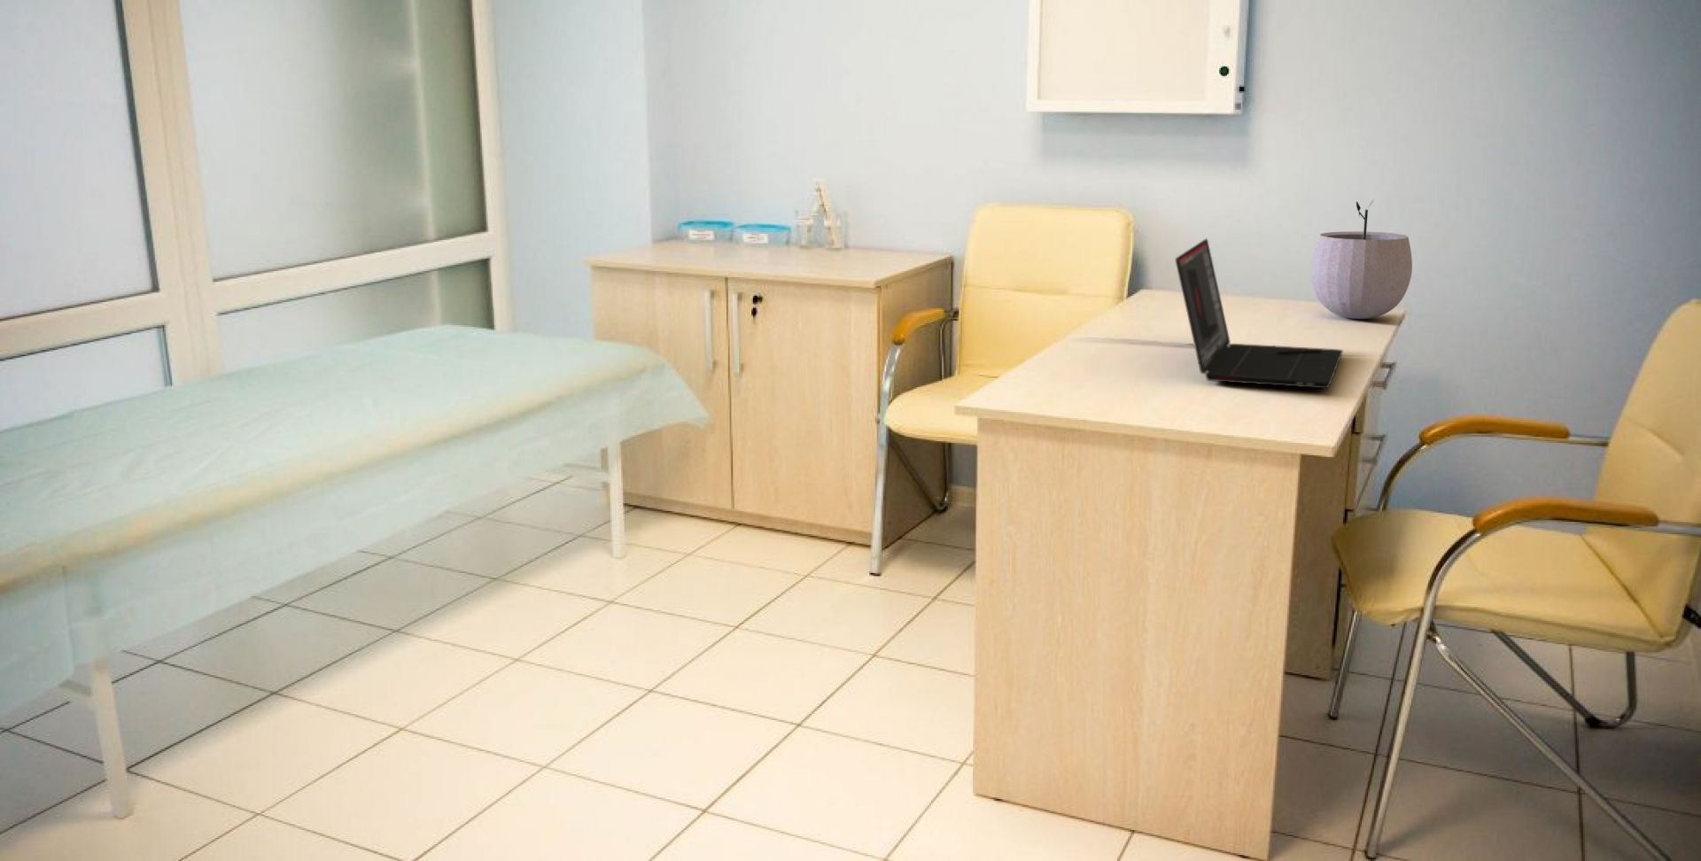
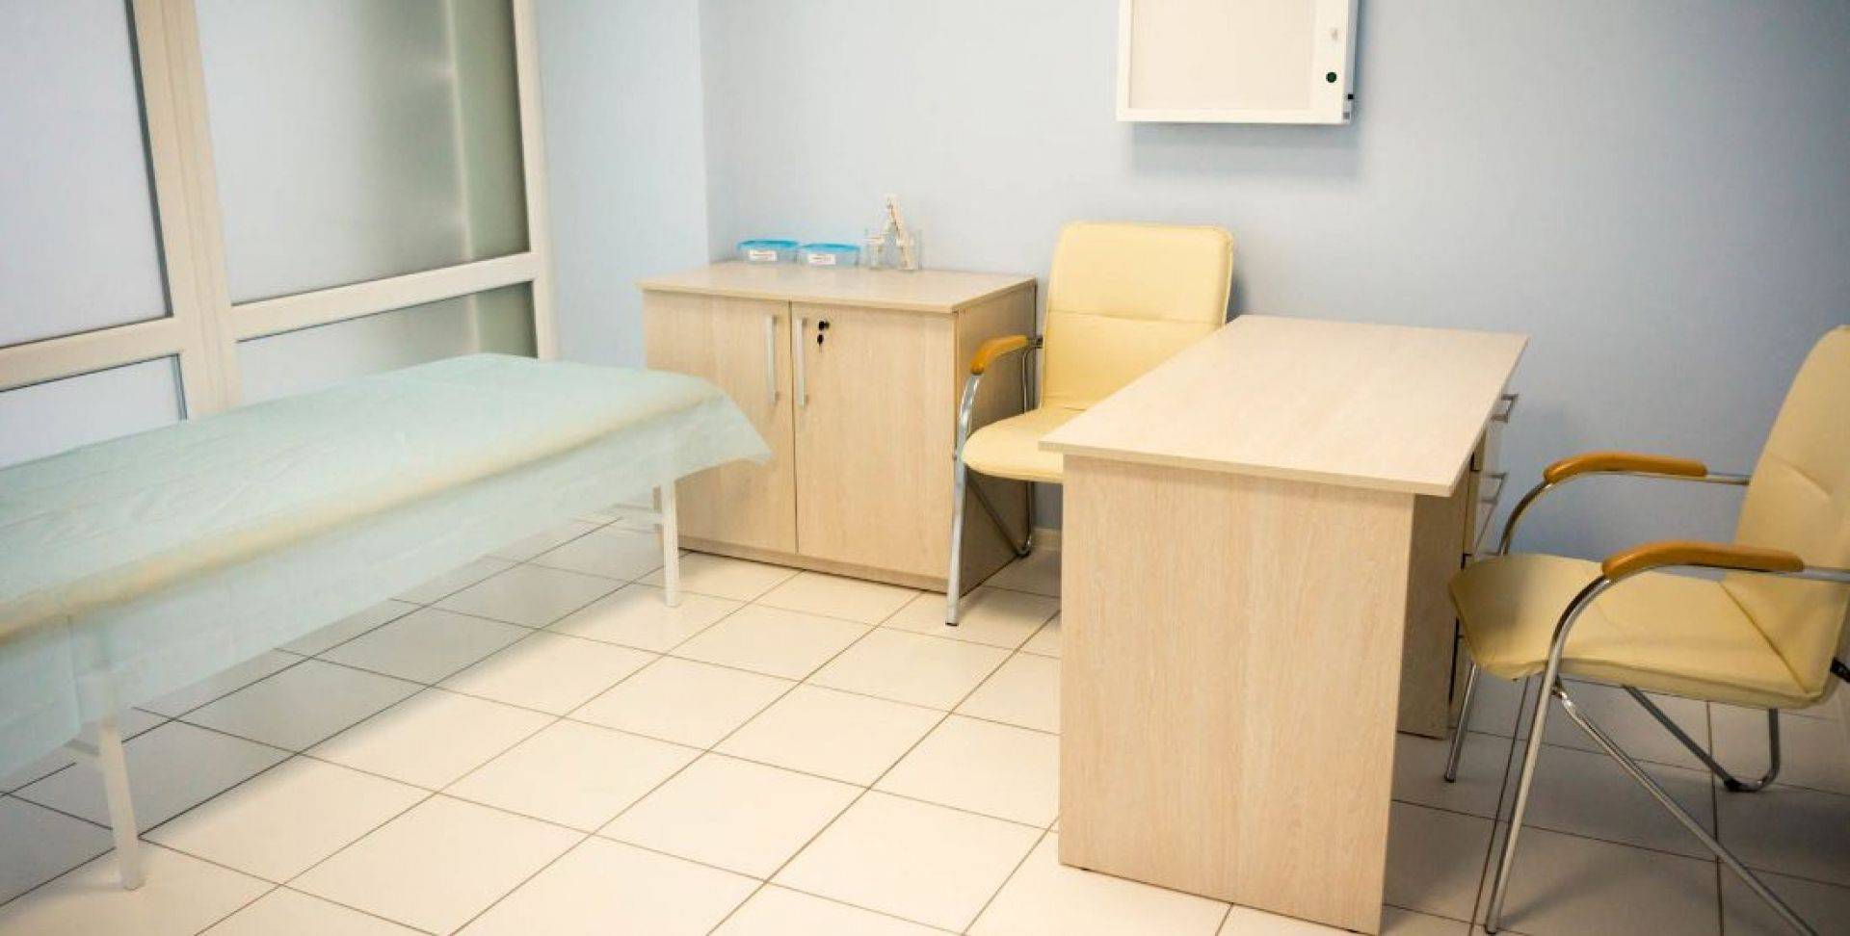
- laptop [1175,237,1344,389]
- plant pot [1310,200,1413,320]
